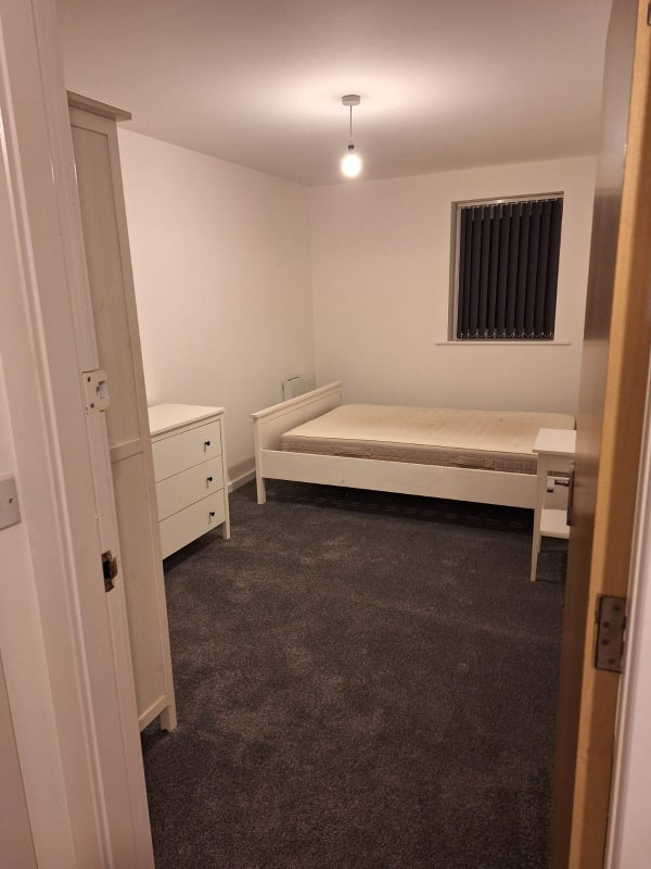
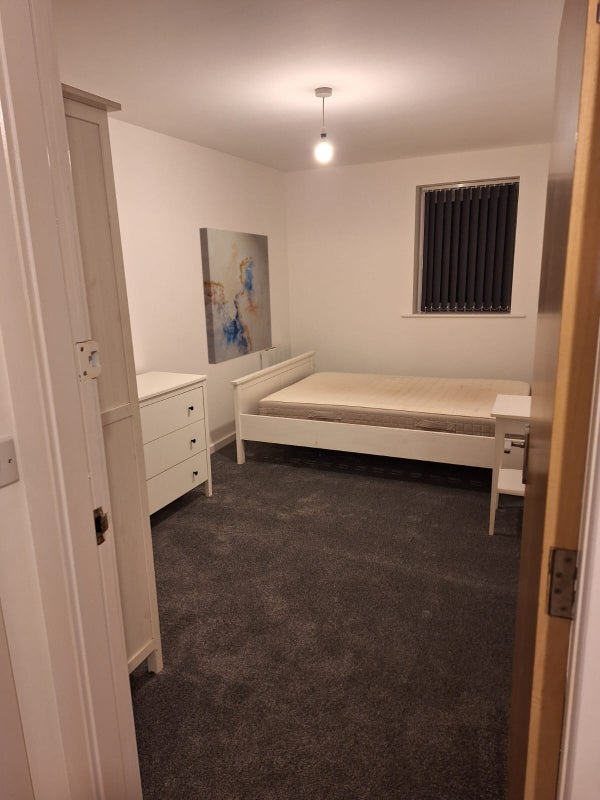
+ wall art [198,227,273,365]
